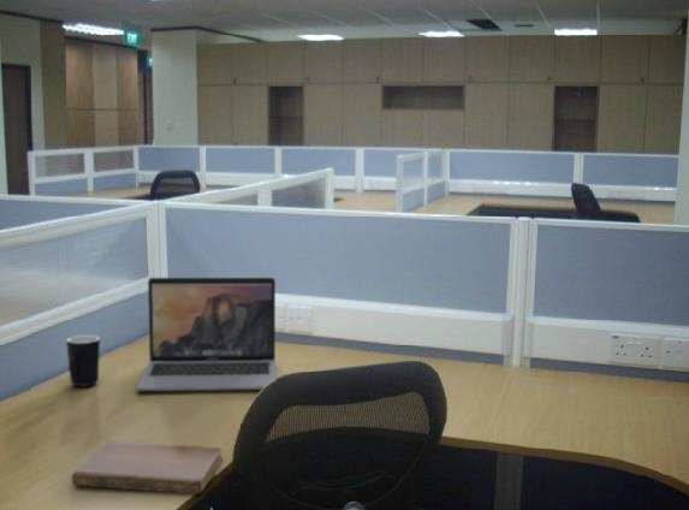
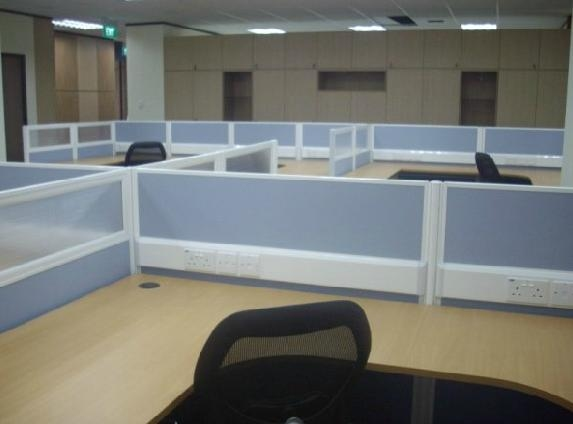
- laptop [135,277,277,392]
- notebook [71,440,224,494]
- mug [65,334,101,387]
